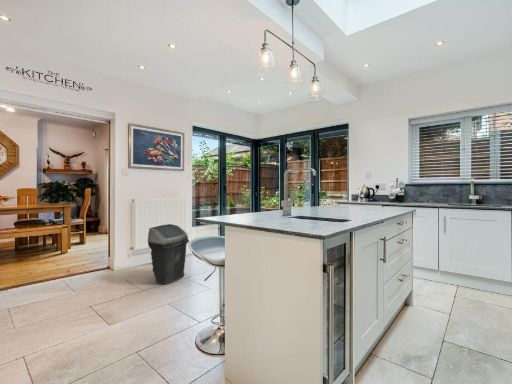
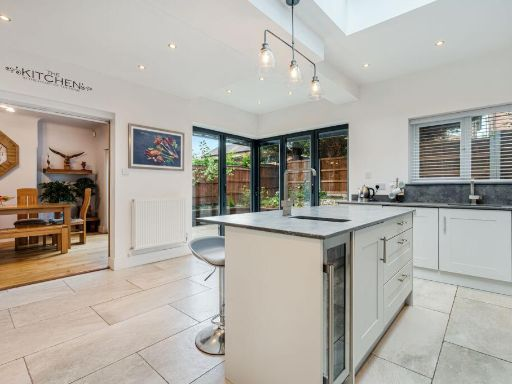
- trash can [147,223,190,285]
